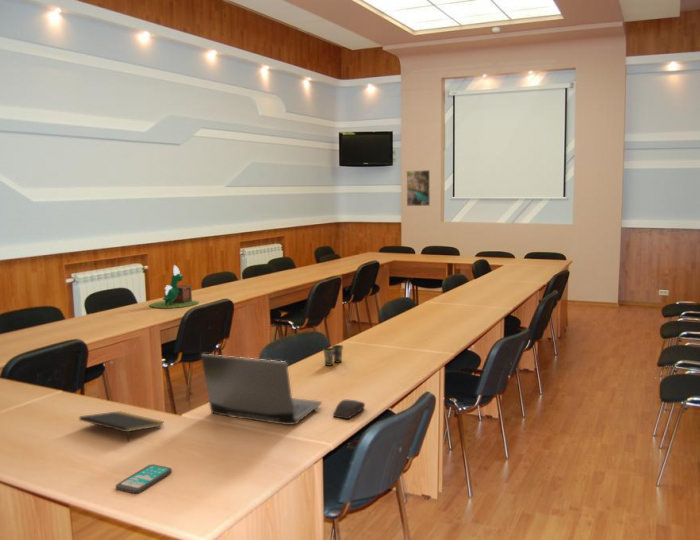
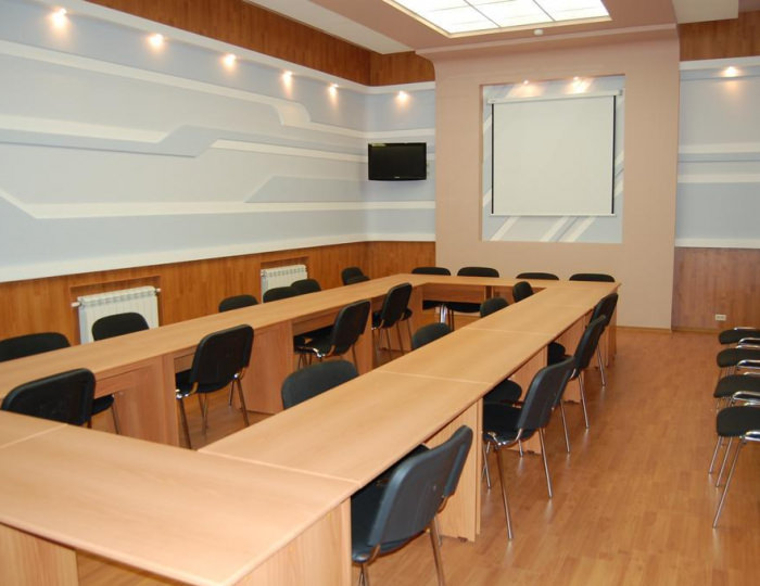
- laptop computer [200,353,323,426]
- cup [322,344,344,367]
- plant pot [149,264,200,309]
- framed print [406,169,431,207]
- notepad [78,410,165,443]
- smartphone [115,464,173,494]
- computer mouse [332,399,366,420]
